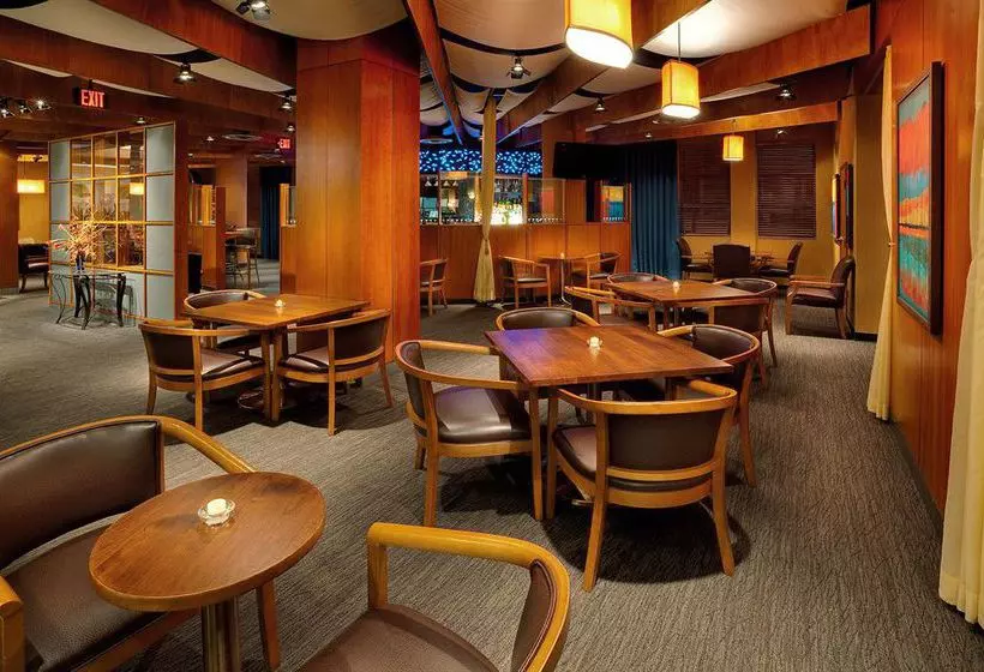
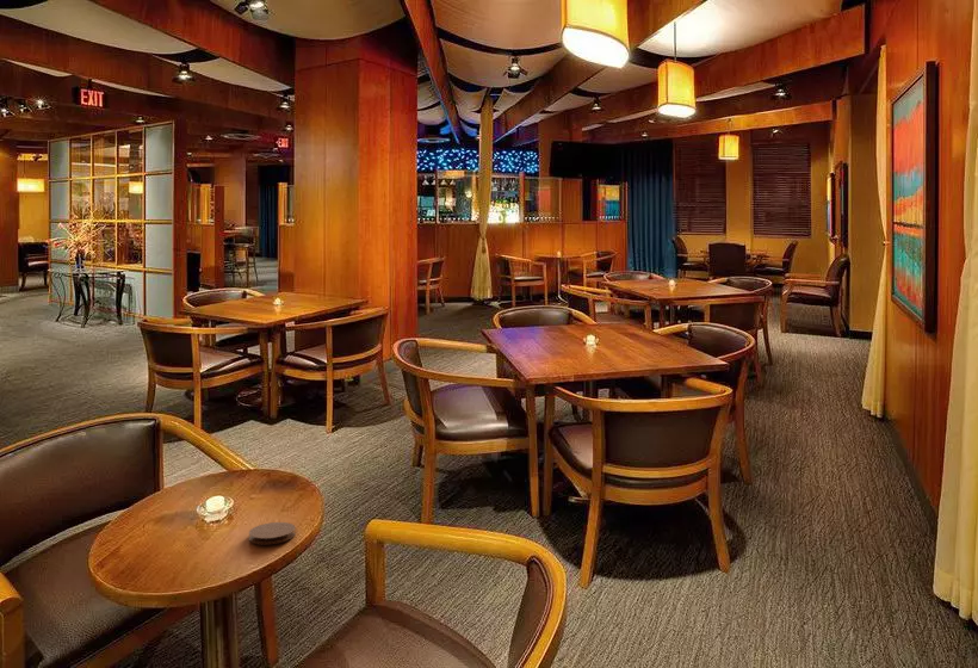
+ coaster [248,521,297,545]
